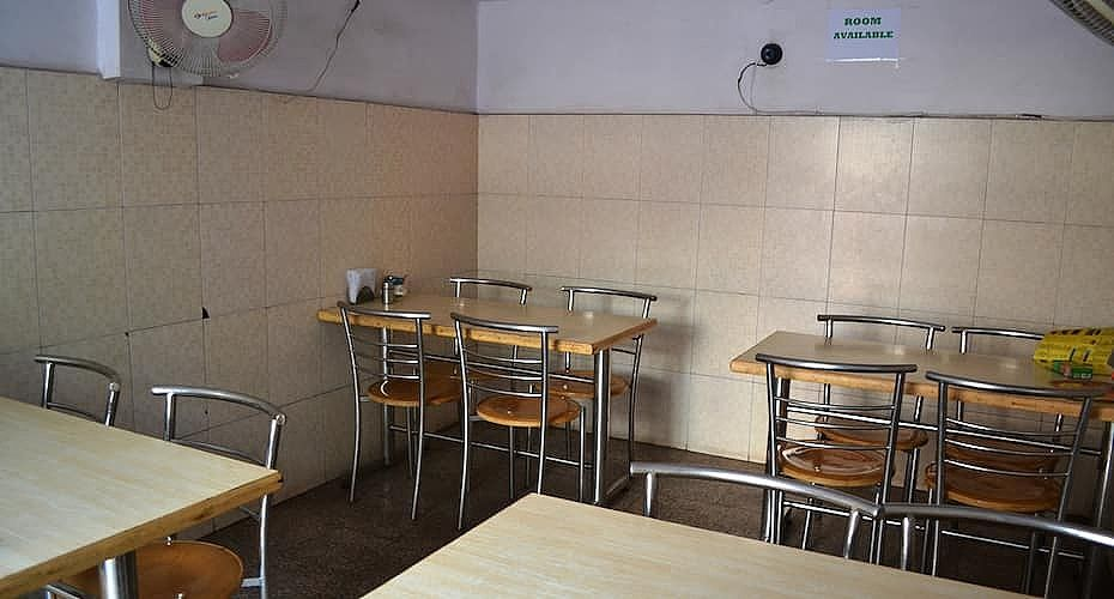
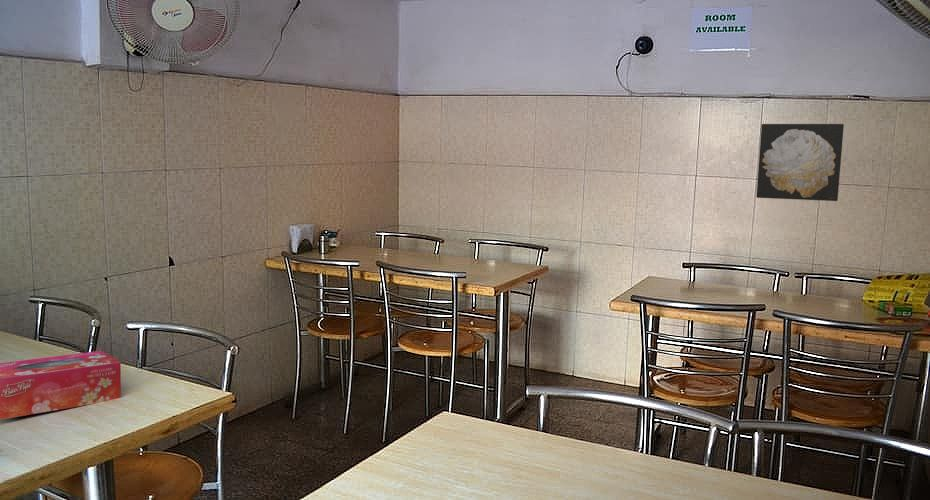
+ tissue box [0,350,122,420]
+ wall art [756,123,845,202]
